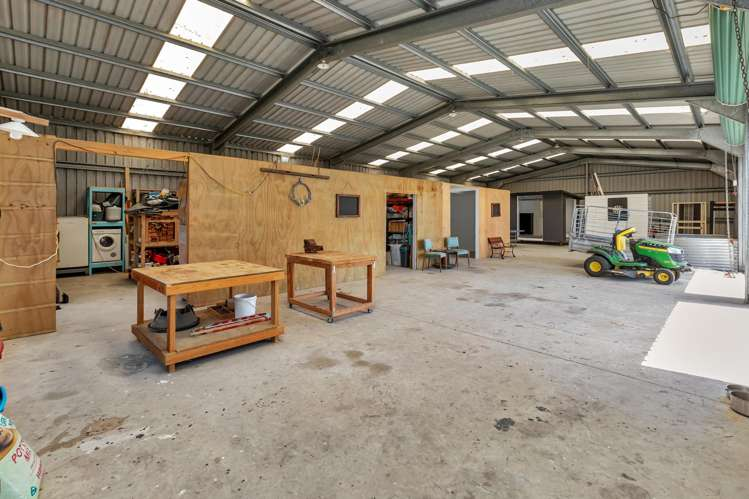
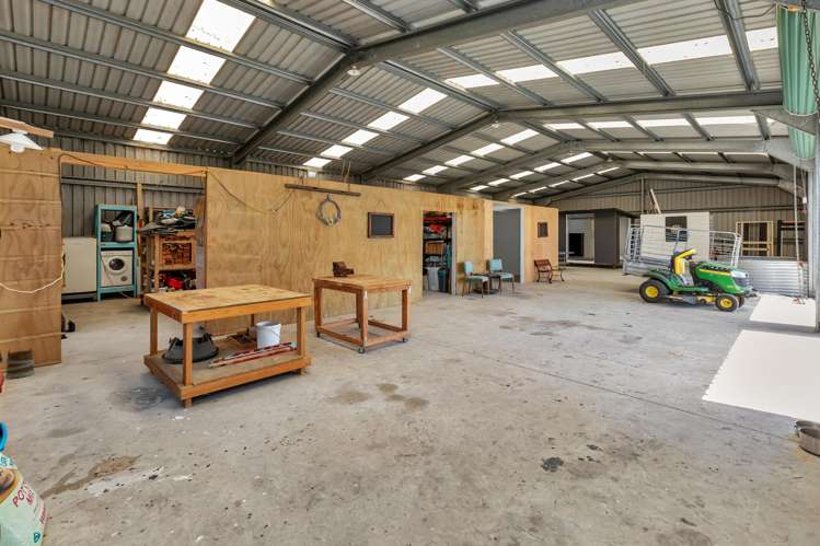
+ wooden bucket [4,337,36,380]
